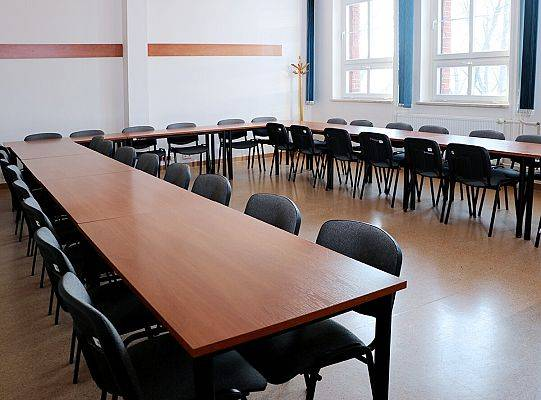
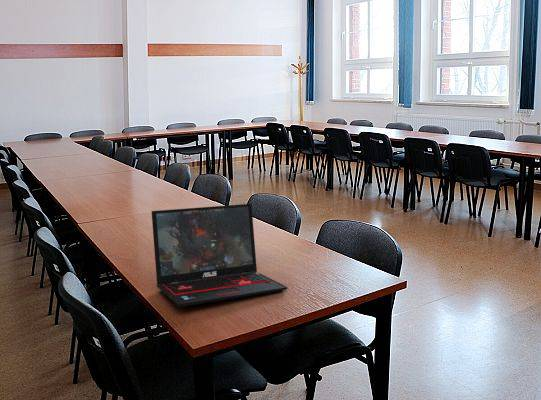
+ laptop [151,203,288,308]
